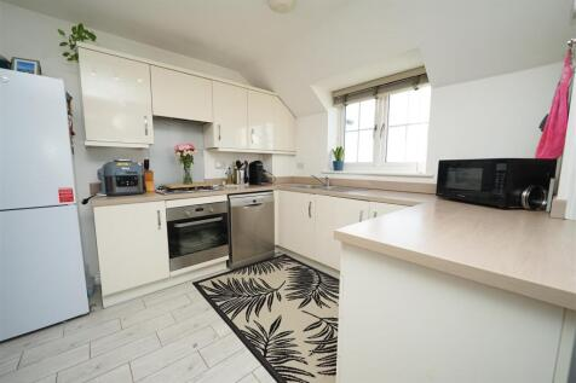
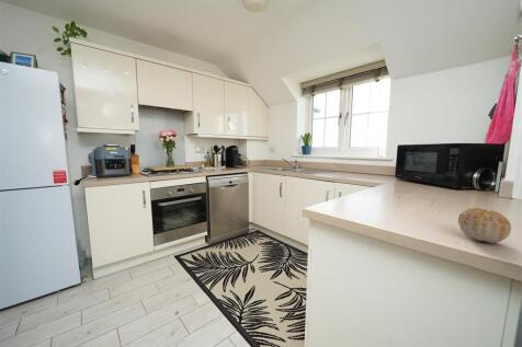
+ fruit [457,207,512,244]
